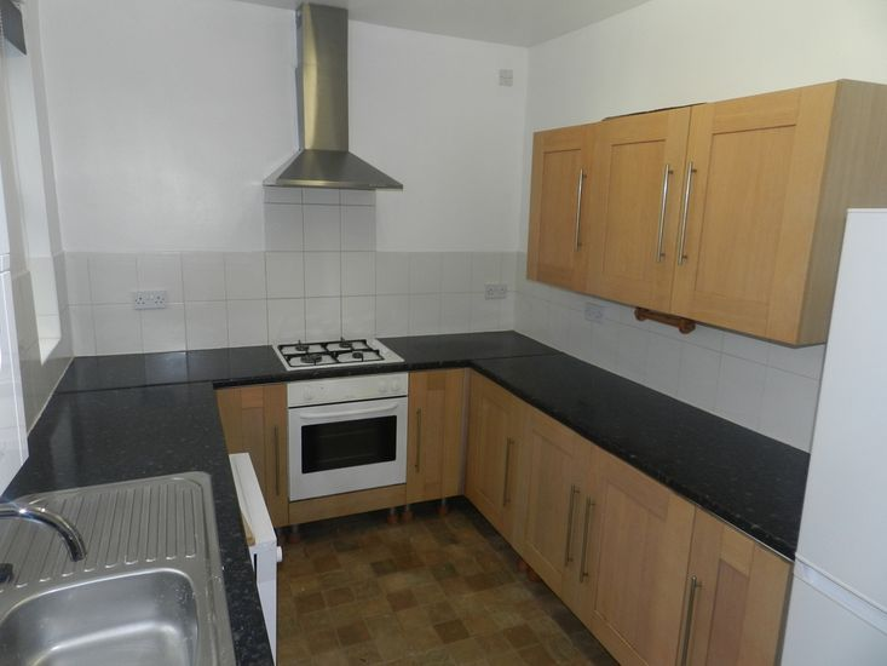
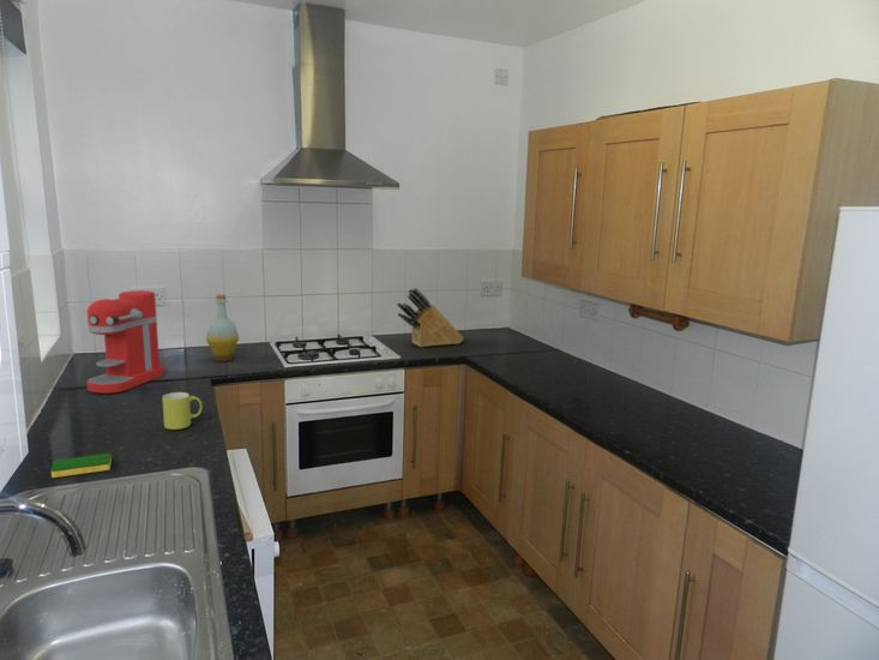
+ knife block [396,287,465,348]
+ bottle [205,294,240,362]
+ coffee maker [85,289,165,395]
+ dish sponge [50,452,113,479]
+ mug [161,391,204,431]
